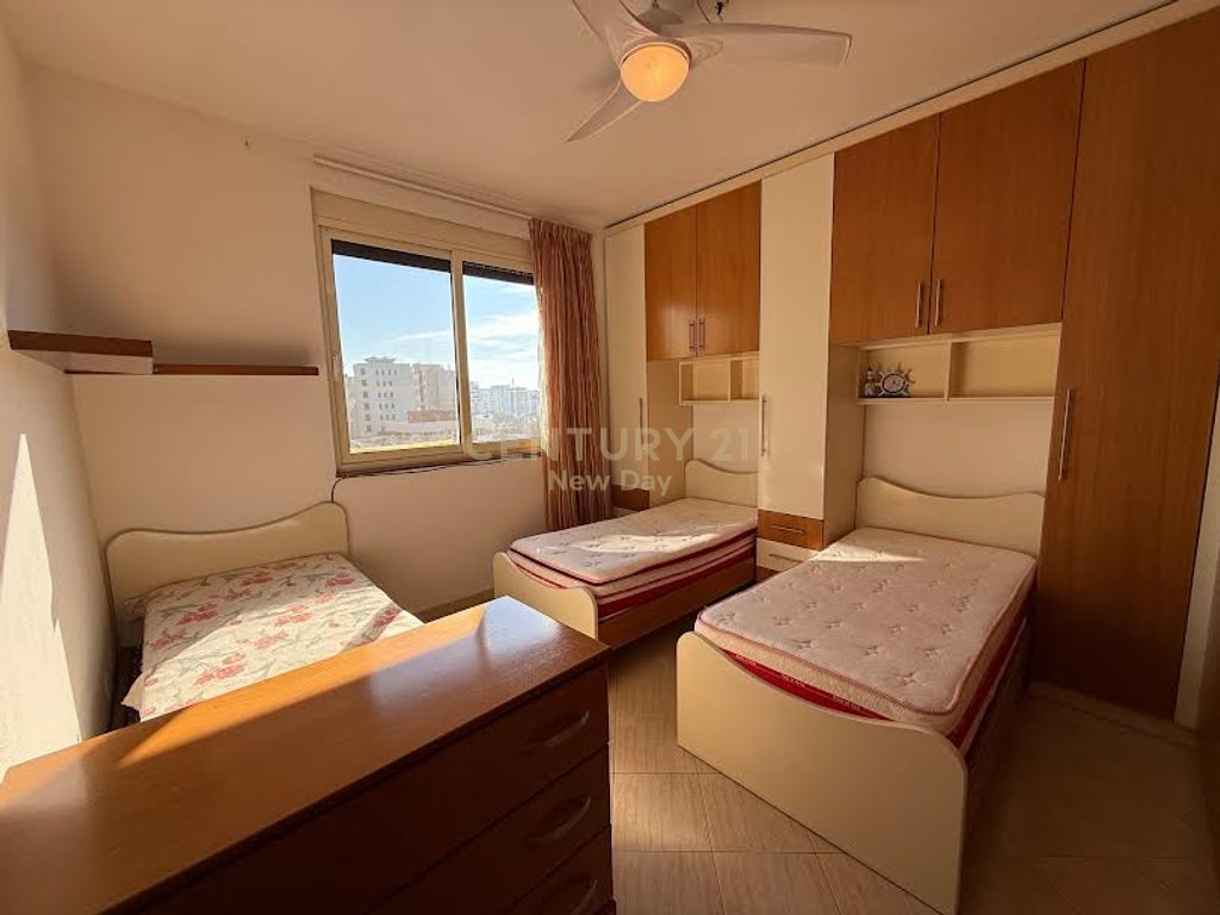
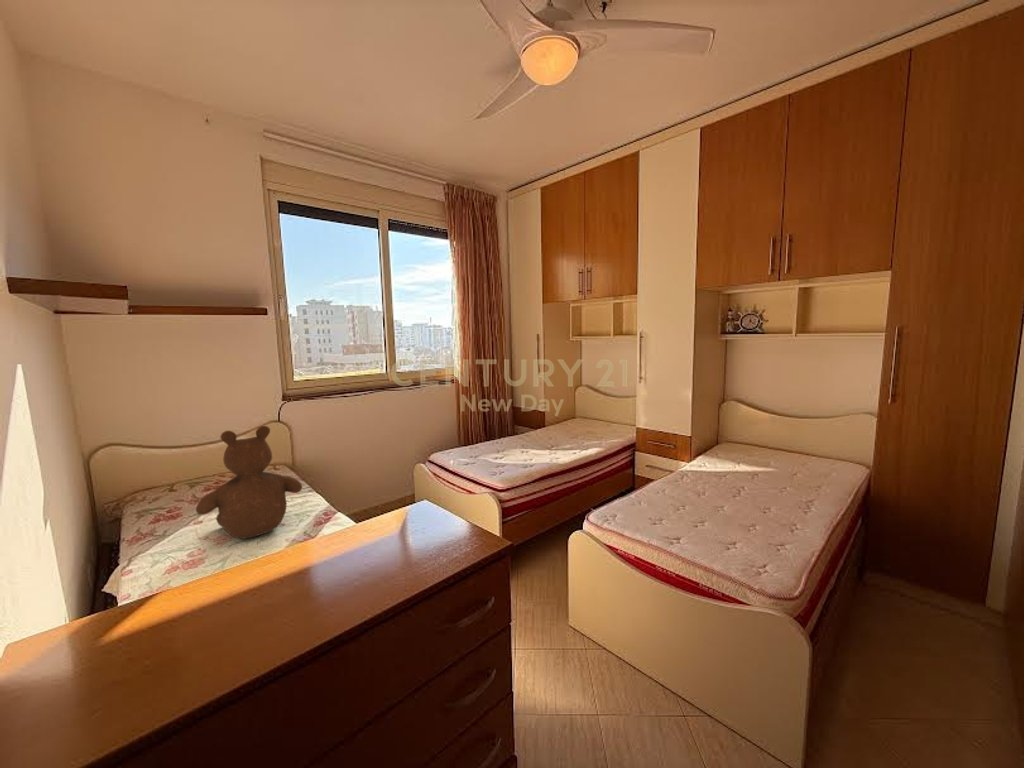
+ teddy bear [195,425,303,540]
